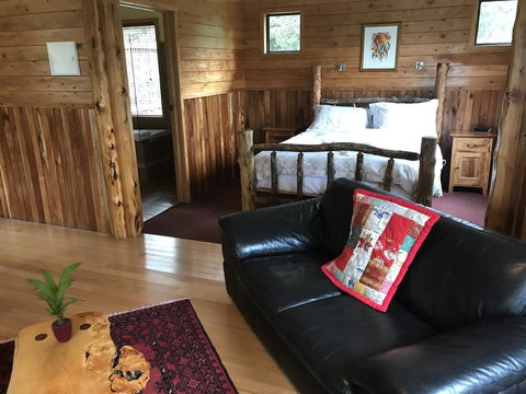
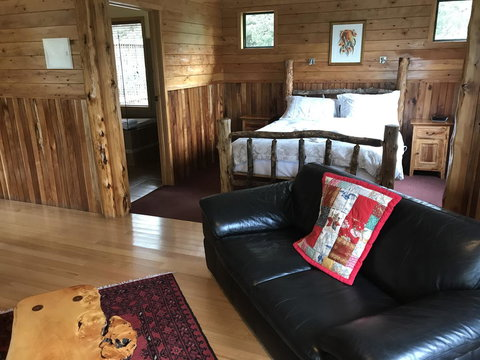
- potted plant [25,262,83,344]
